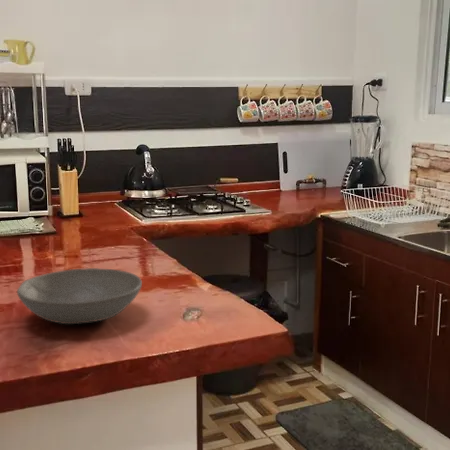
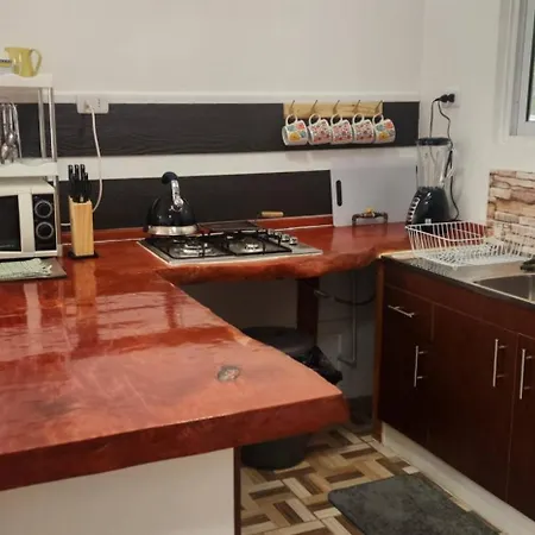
- bowl [16,267,143,325]
